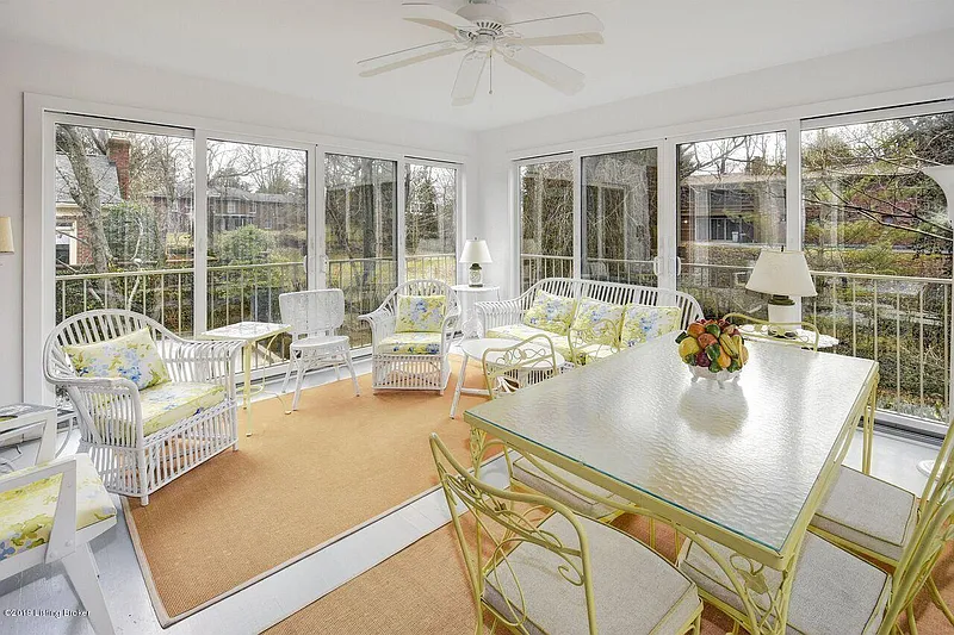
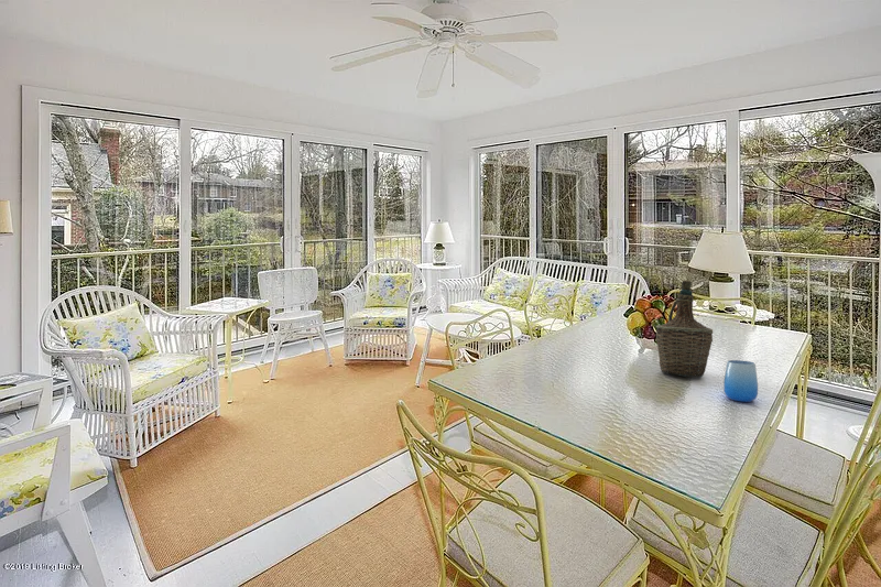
+ bottle [655,280,714,378]
+ cup [722,359,759,403]
